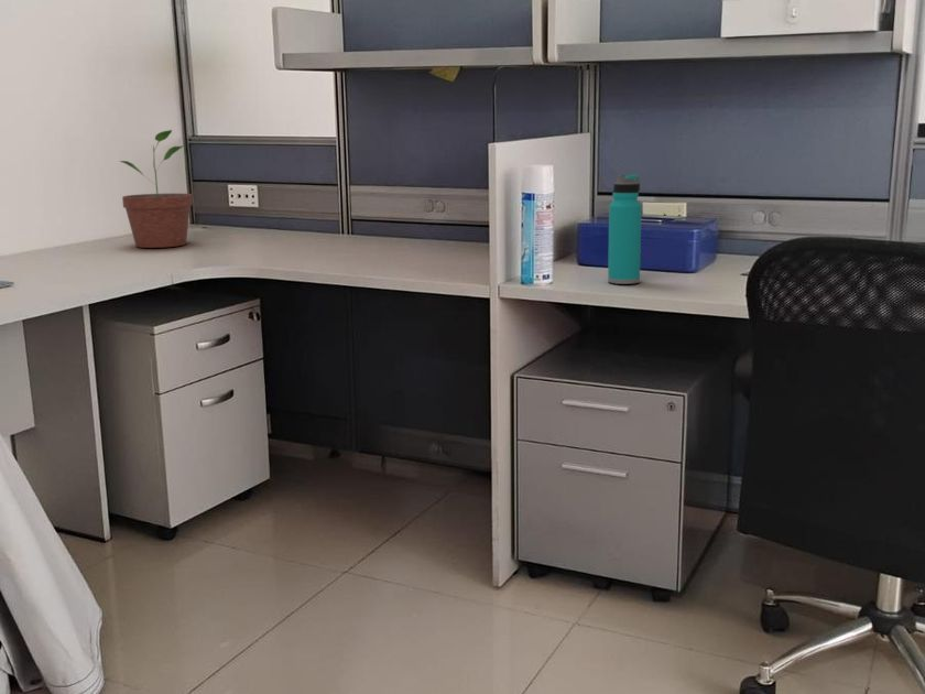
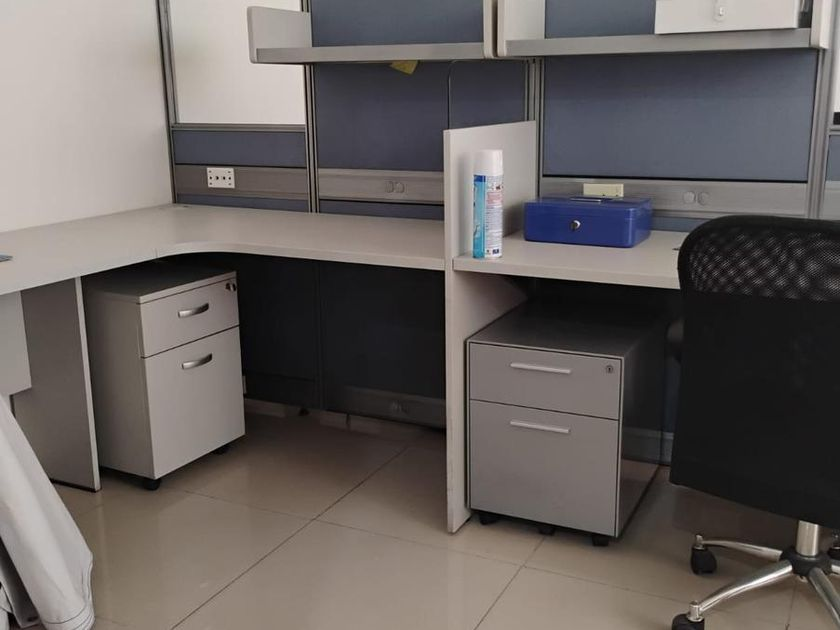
- potted plant [119,129,194,249]
- water bottle [607,173,642,285]
